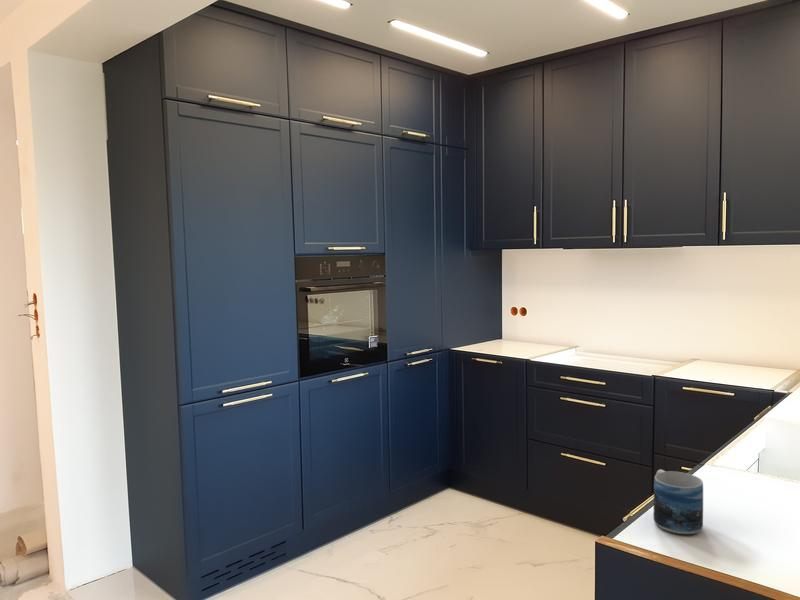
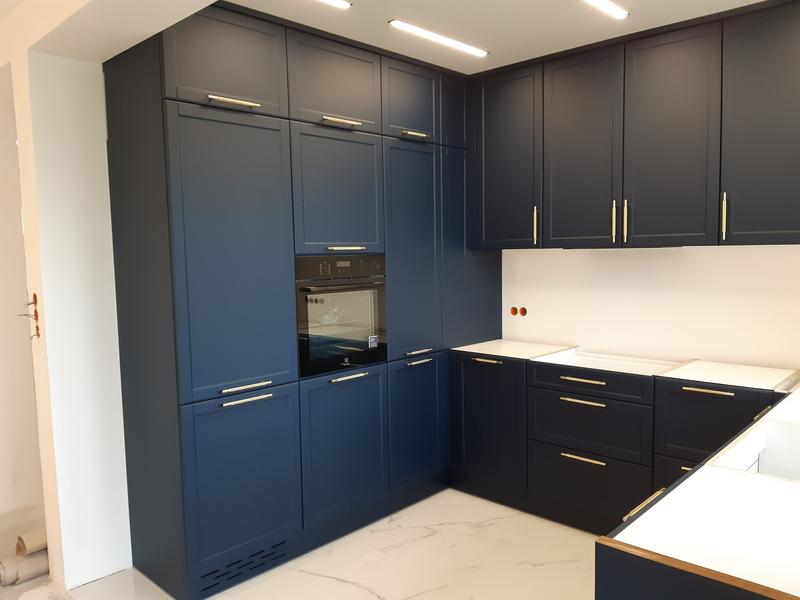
- mug [653,469,704,535]
